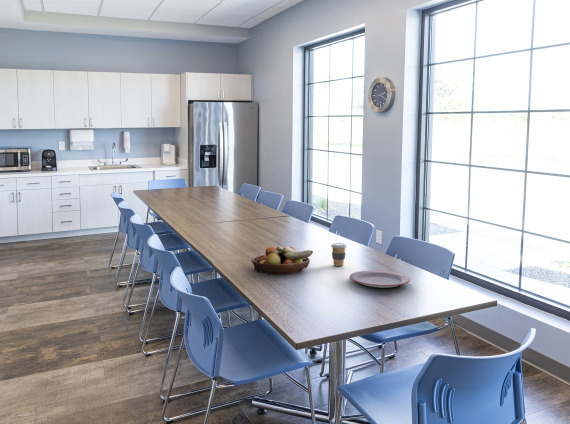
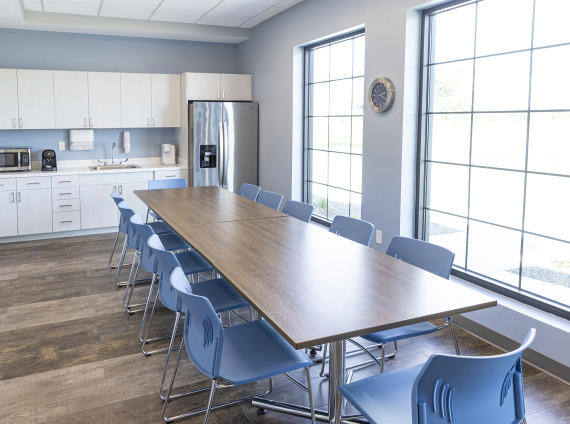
- coffee cup [330,242,348,267]
- fruit bowl [251,246,314,275]
- plate [348,270,411,289]
